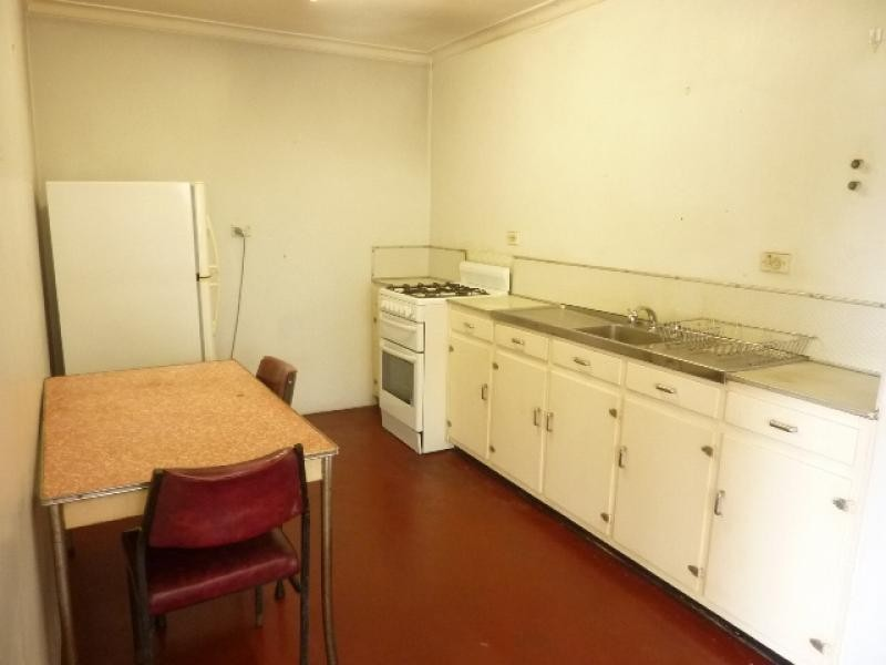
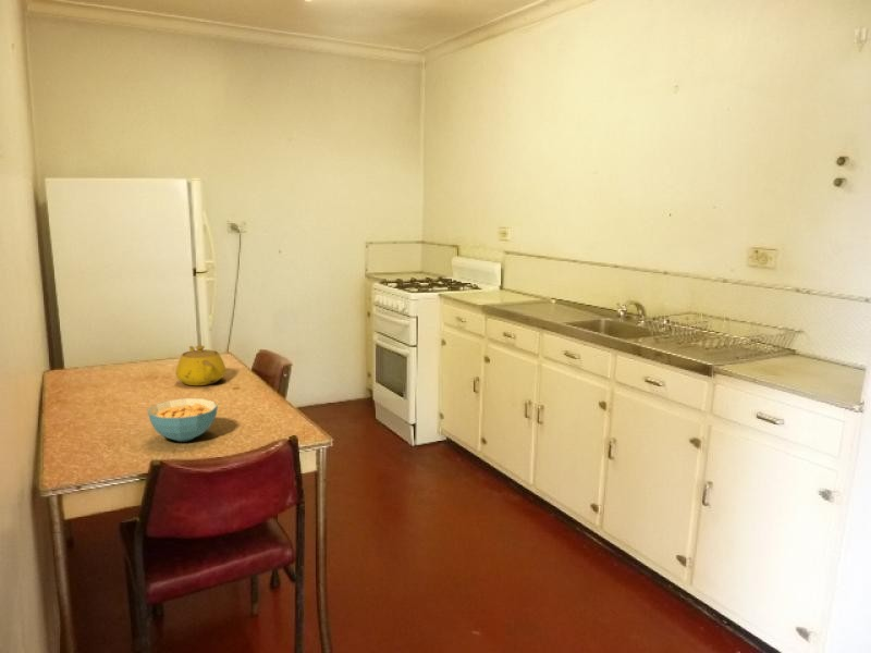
+ cereal bowl [147,397,219,443]
+ teapot [175,345,226,386]
